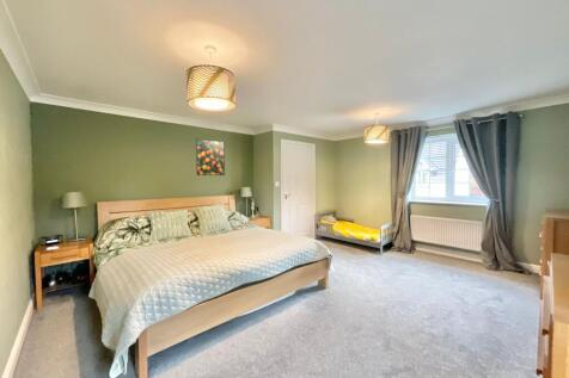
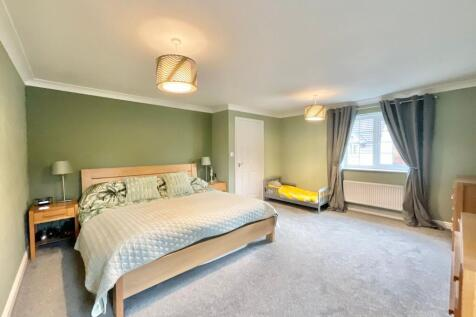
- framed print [195,137,226,176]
